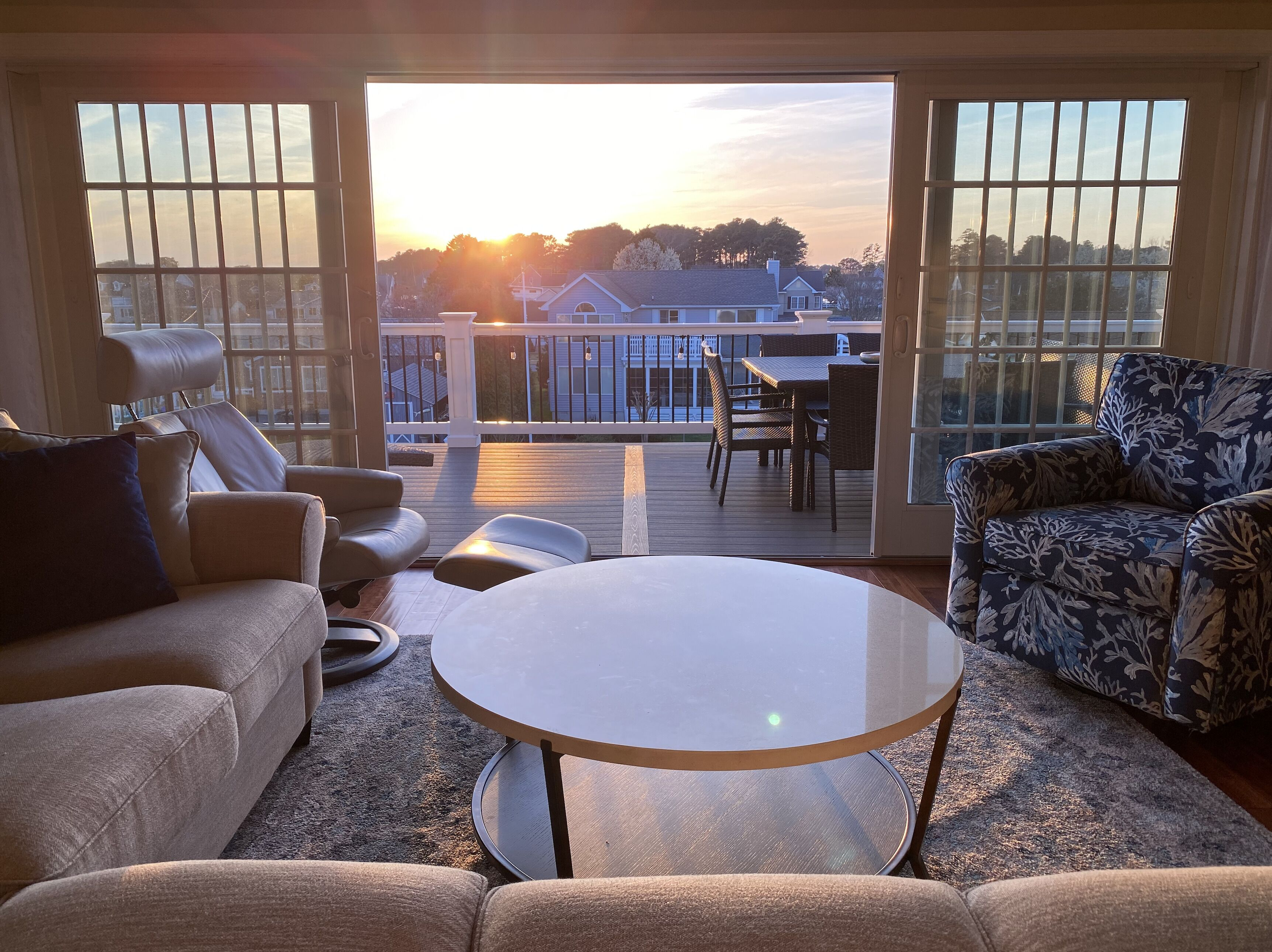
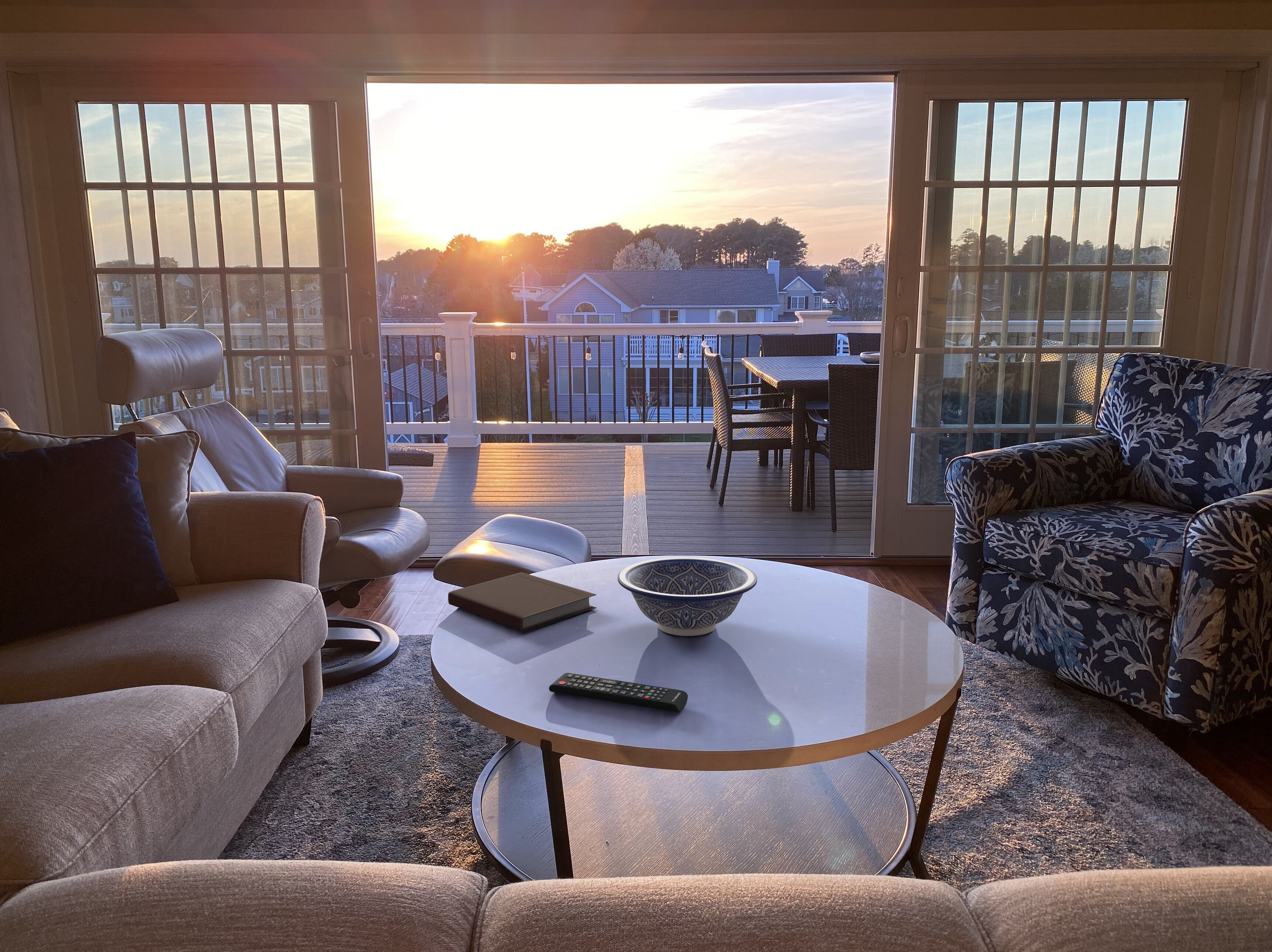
+ remote control [549,673,688,713]
+ decorative bowl [617,557,757,637]
+ notebook [448,572,597,632]
